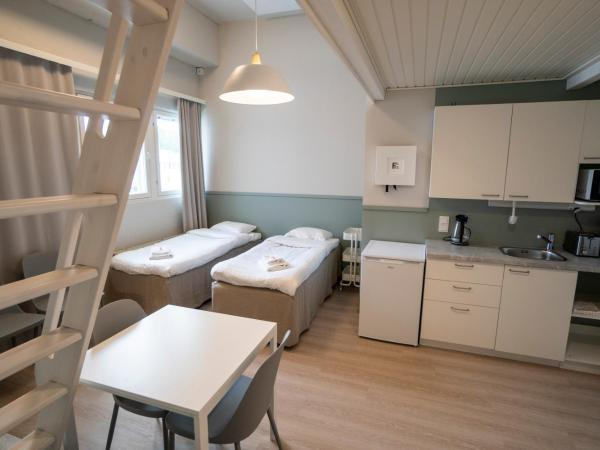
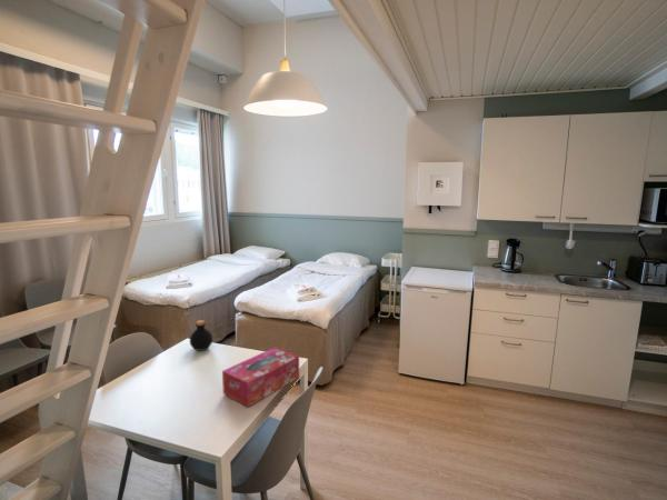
+ bottle [189,319,213,352]
+ tissue box [221,347,300,408]
